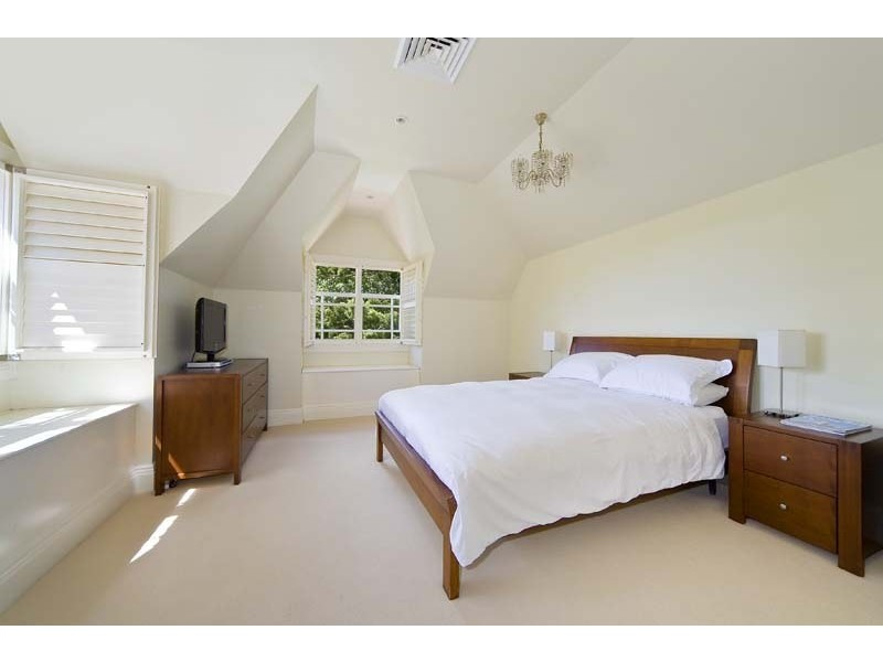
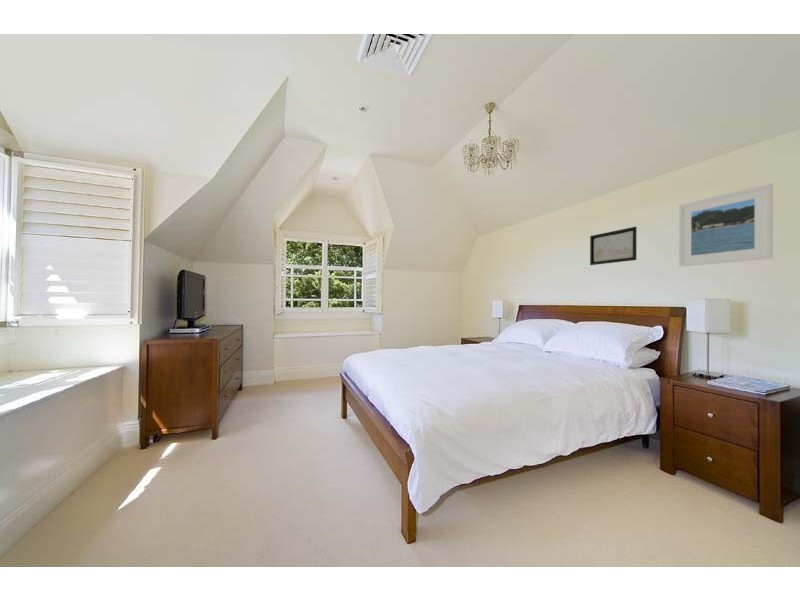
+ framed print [678,182,774,268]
+ wall art [589,226,638,266]
